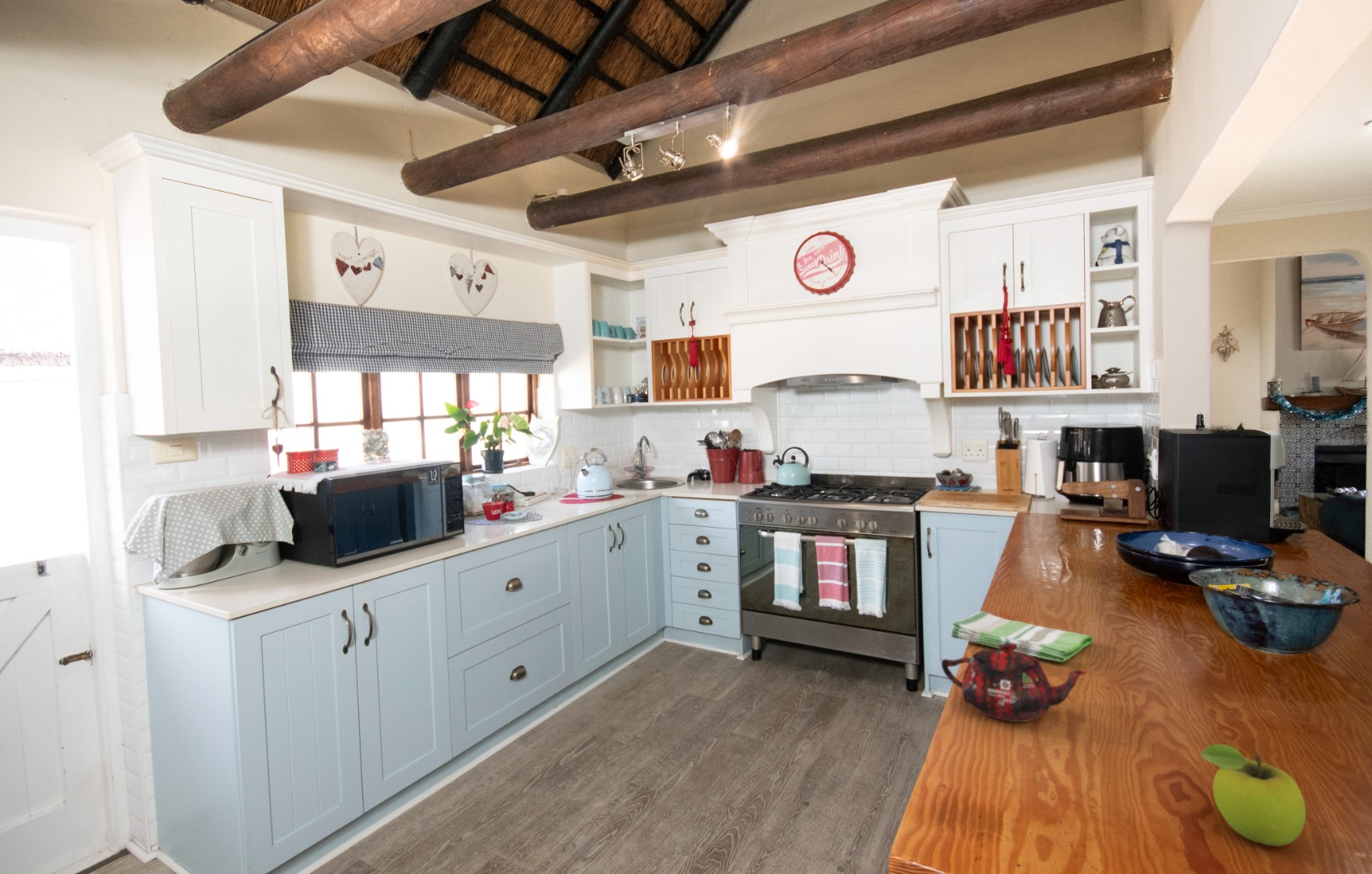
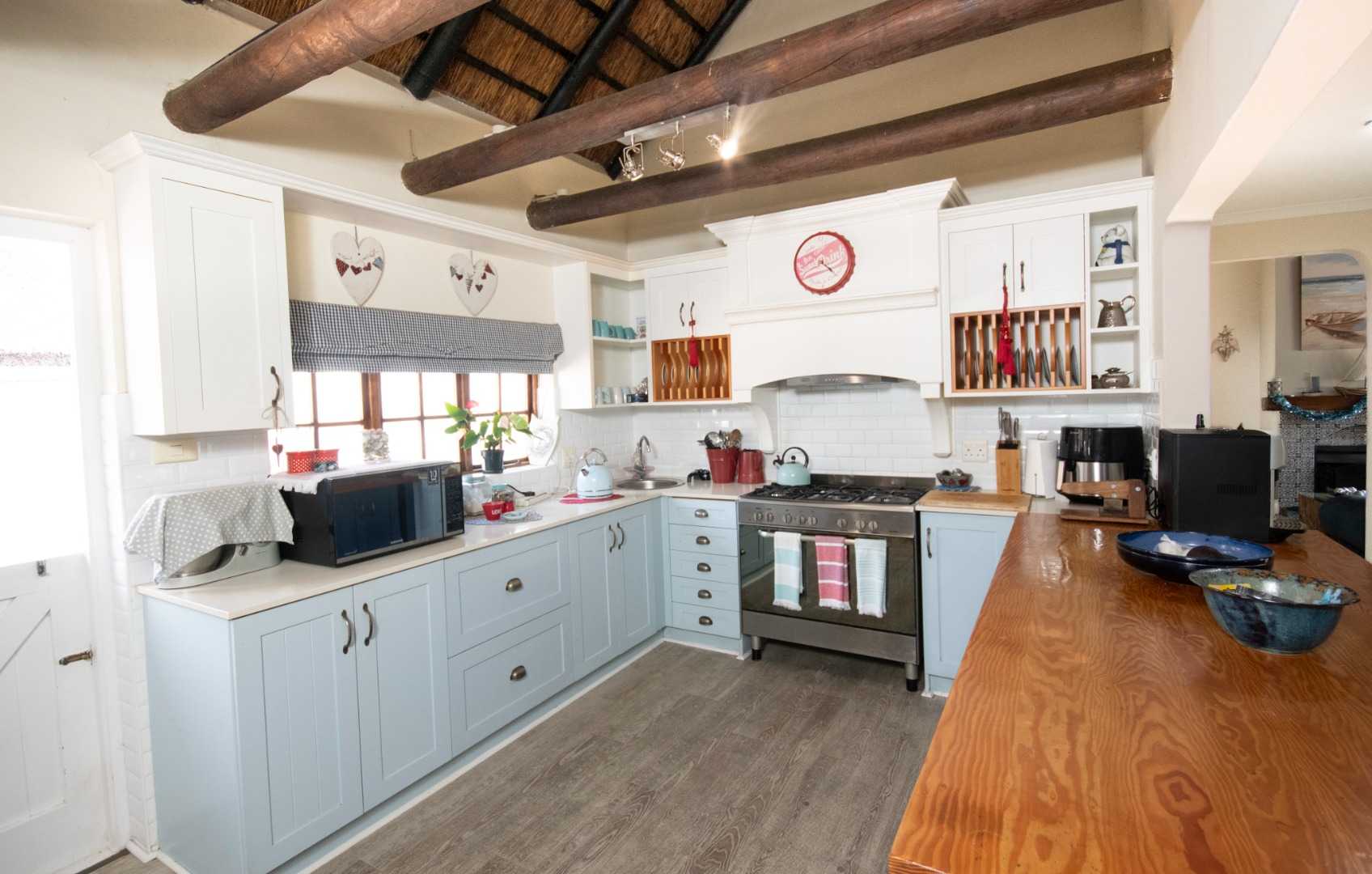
- fruit [1201,743,1306,847]
- teapot [941,643,1089,723]
- dish towel [950,610,1094,663]
